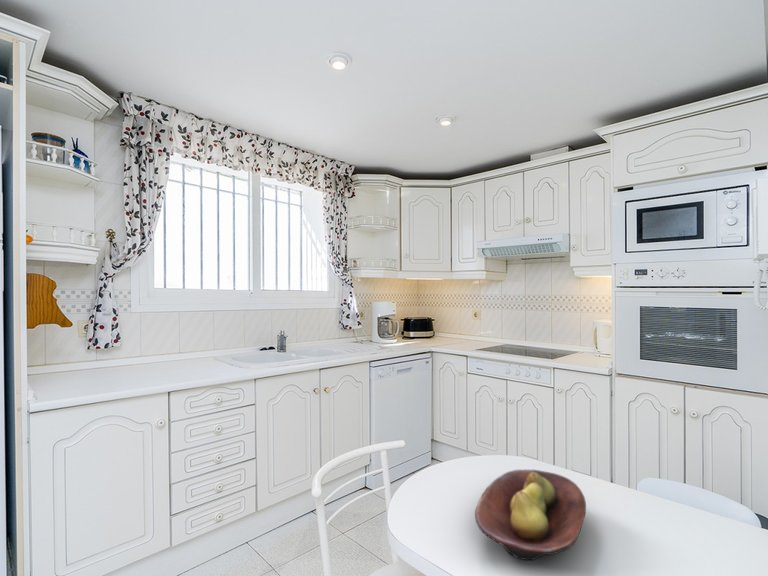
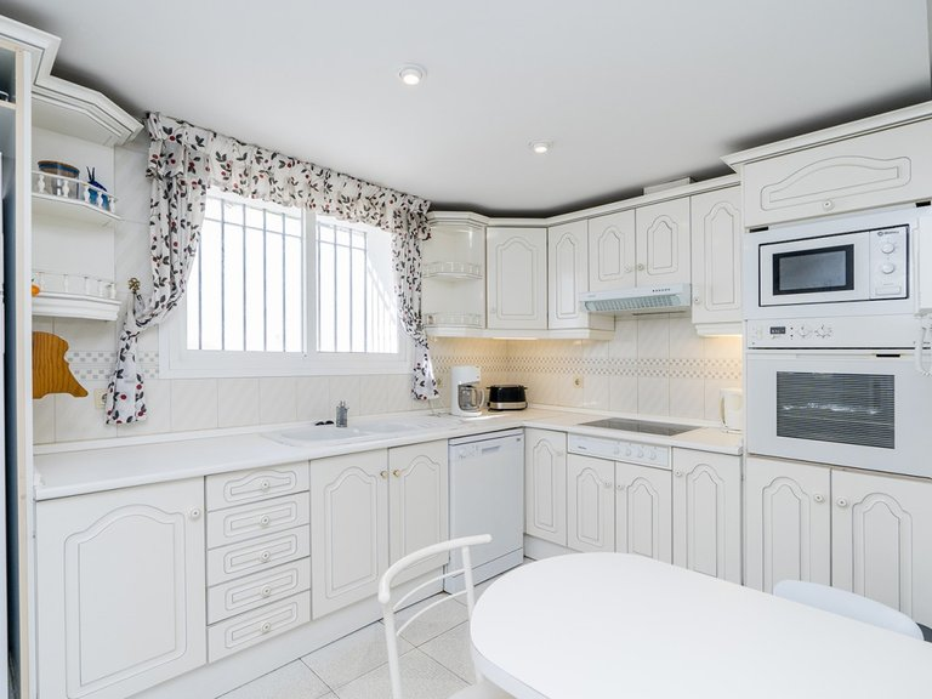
- fruit bowl [474,469,587,561]
